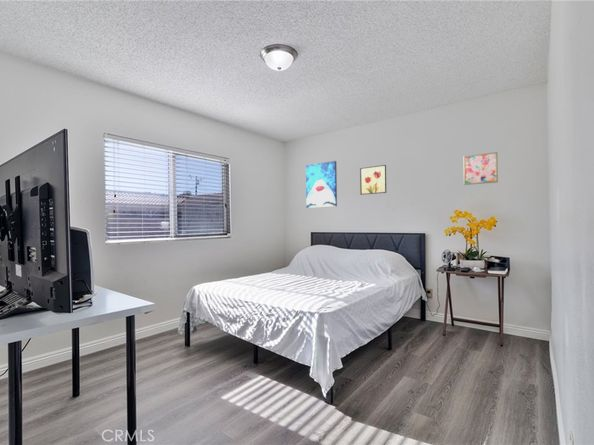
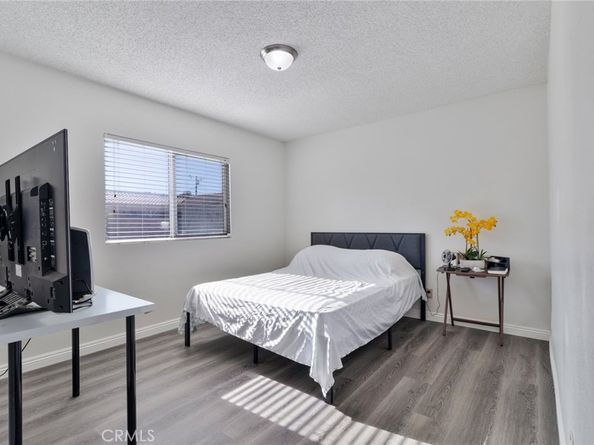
- wall art [359,164,387,196]
- wall art [305,160,338,209]
- wall art [462,151,499,186]
